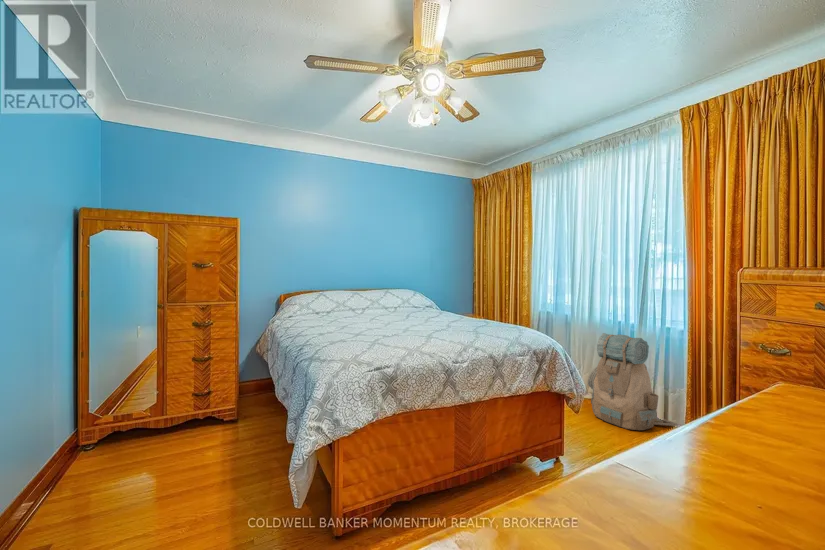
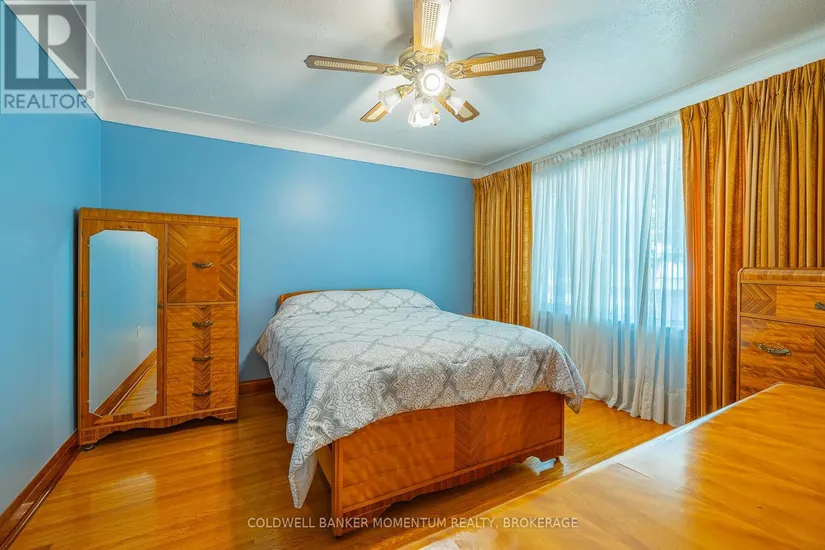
- backpack [587,332,678,431]
